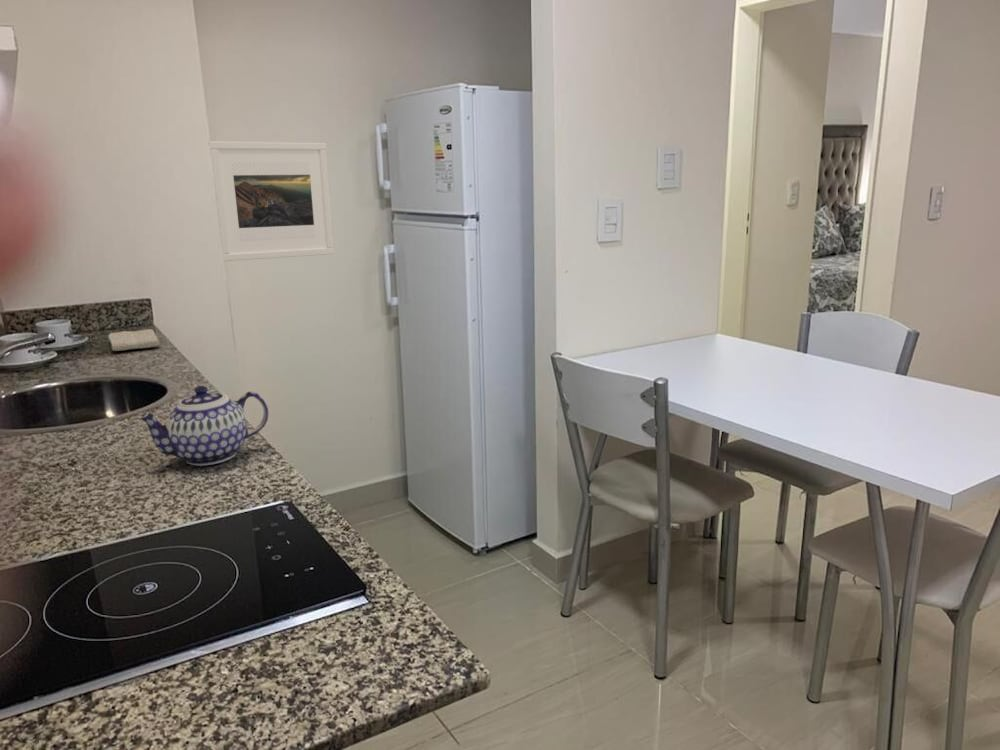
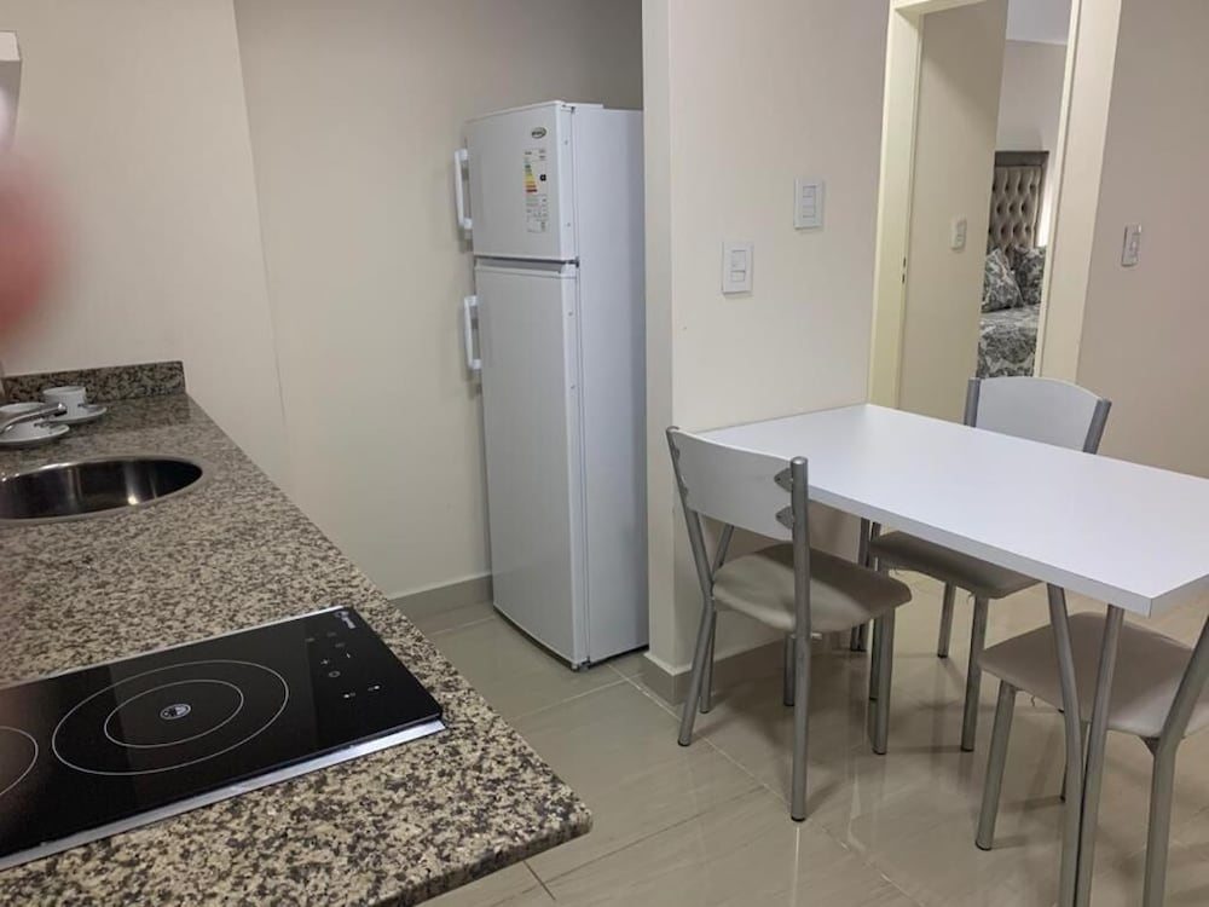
- washcloth [107,328,161,352]
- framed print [209,140,335,262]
- teapot [137,385,269,467]
